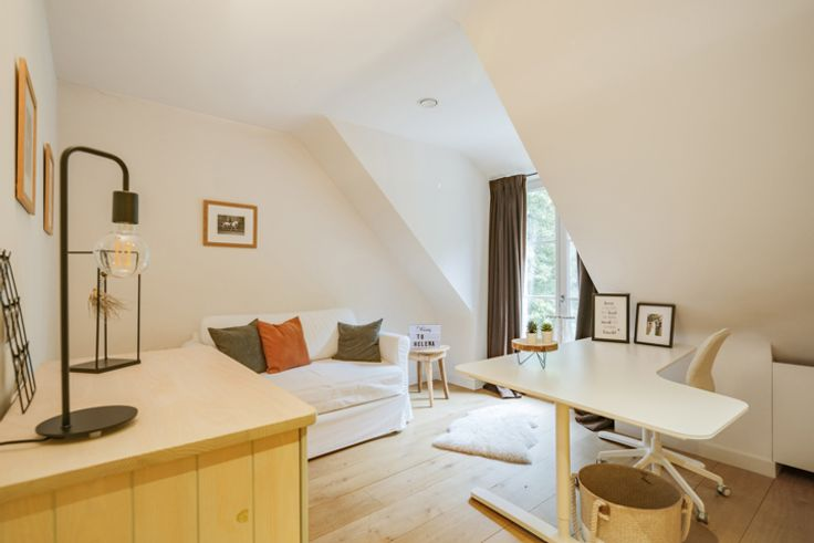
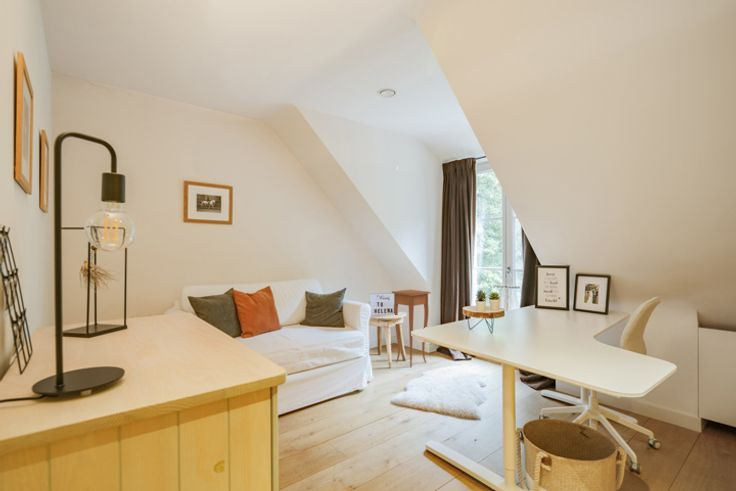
+ side table [391,289,432,368]
